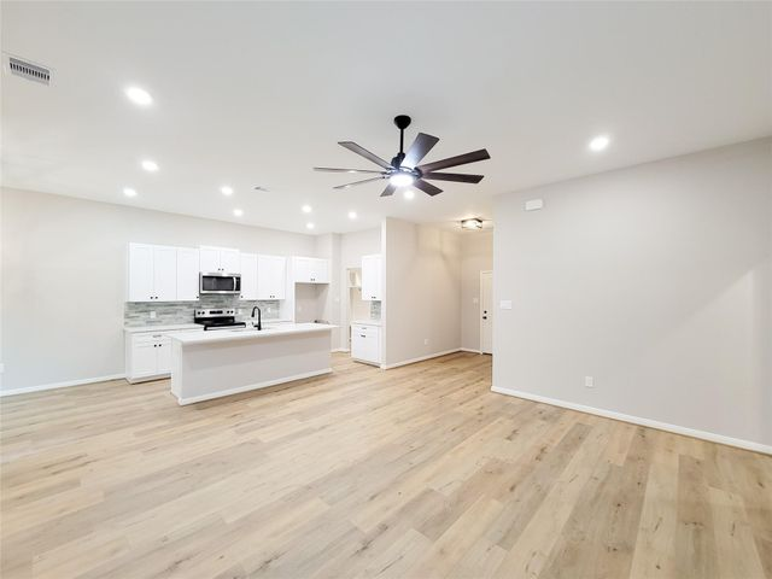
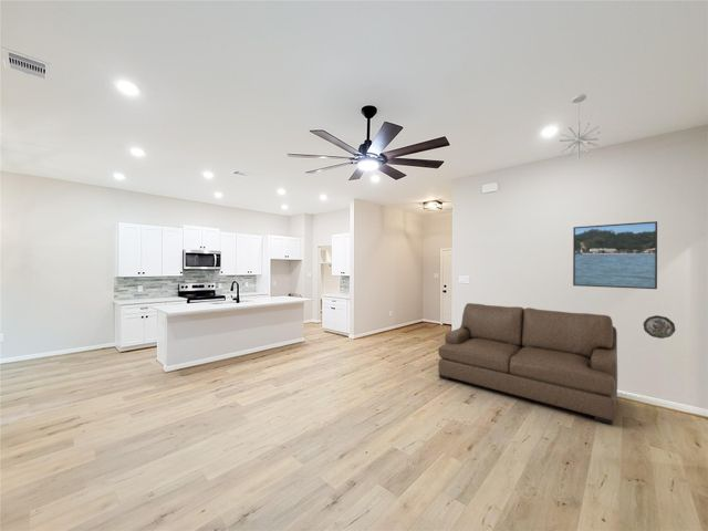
+ sofa [437,302,618,426]
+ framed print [572,220,658,290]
+ decorative plate [643,314,676,340]
+ pendant light [559,93,601,159]
